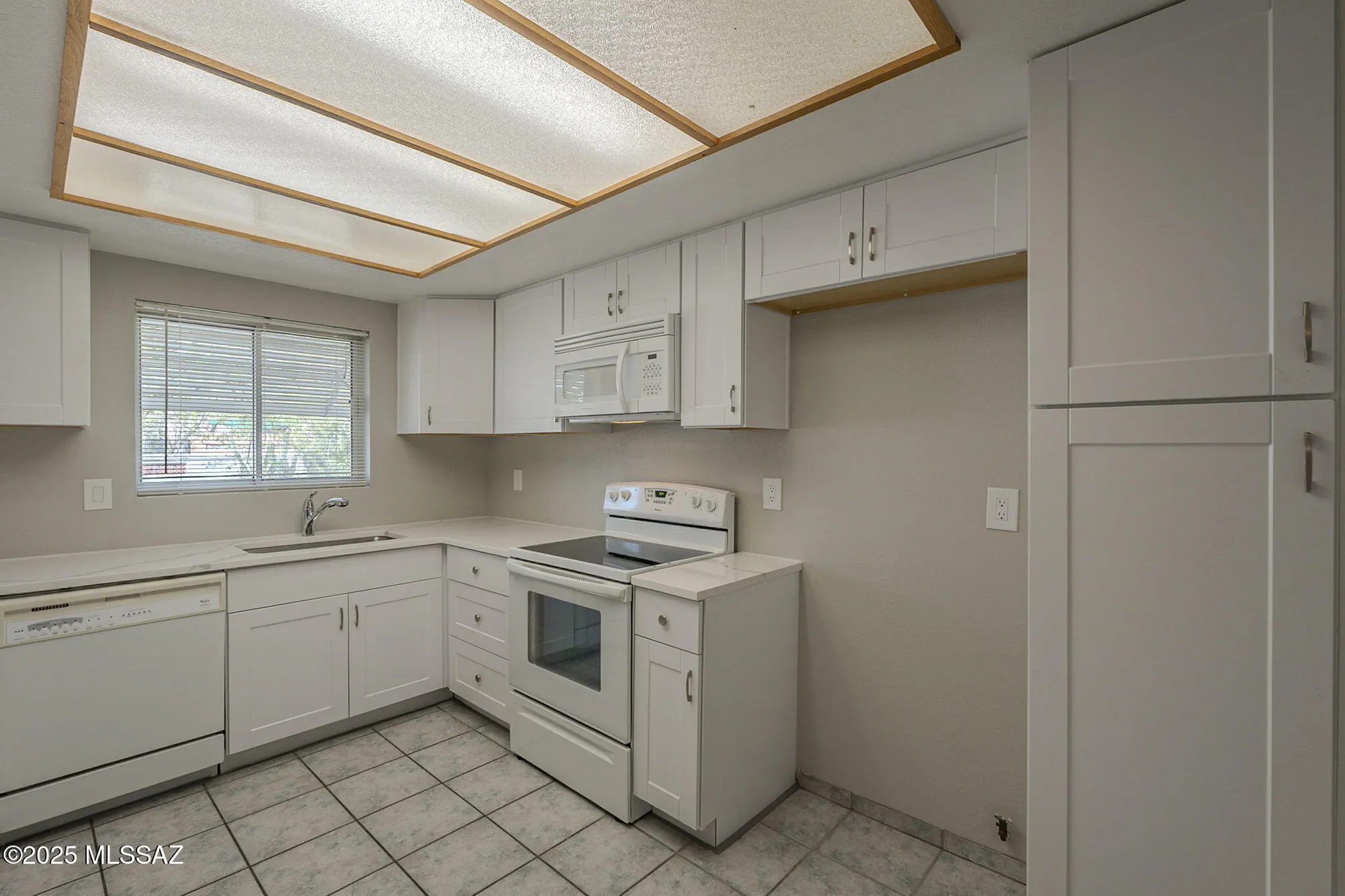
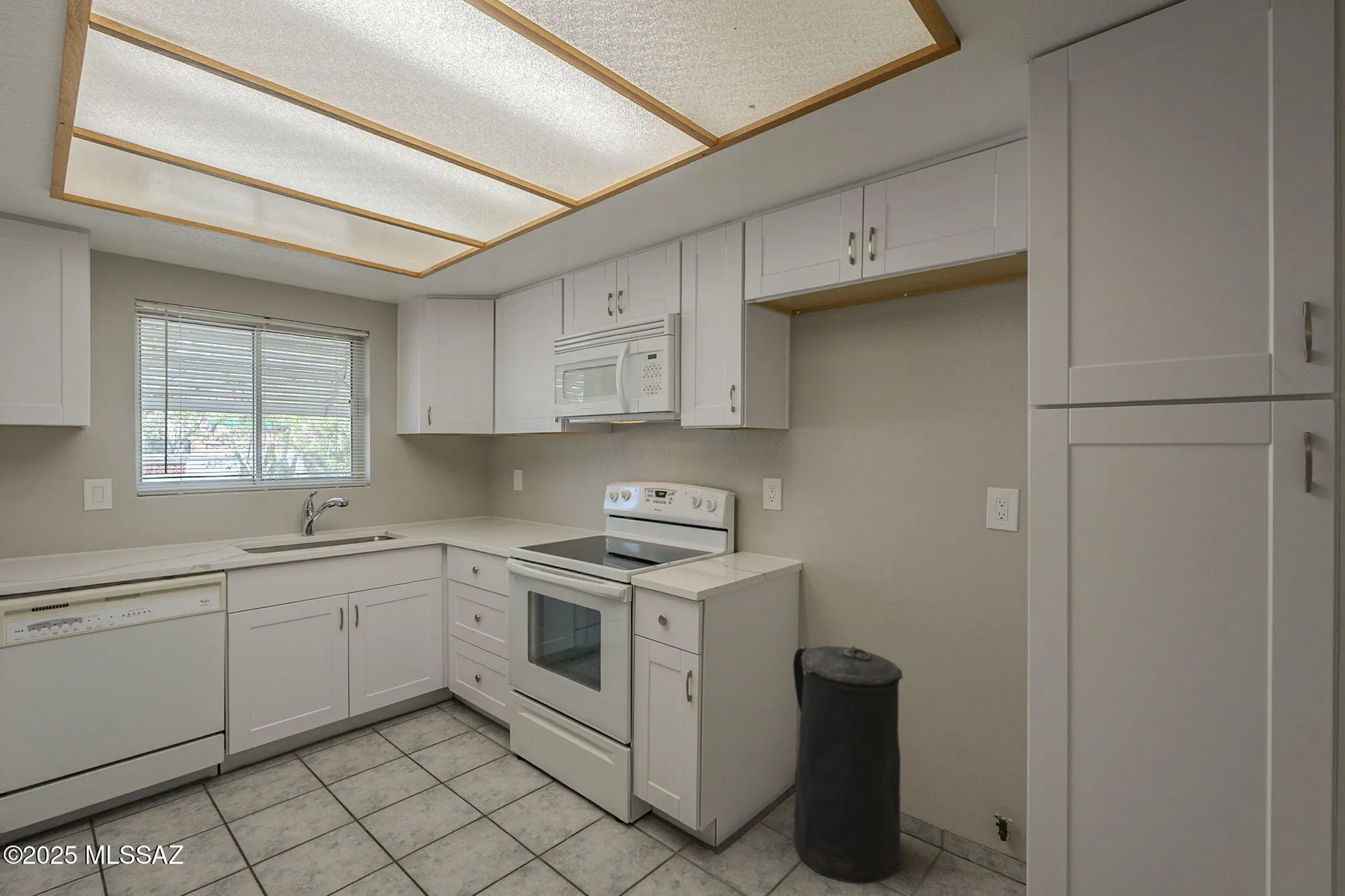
+ trash can [792,645,903,885]
